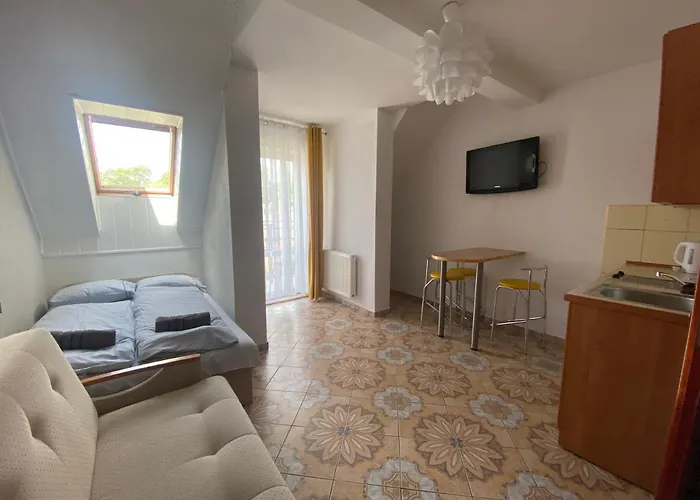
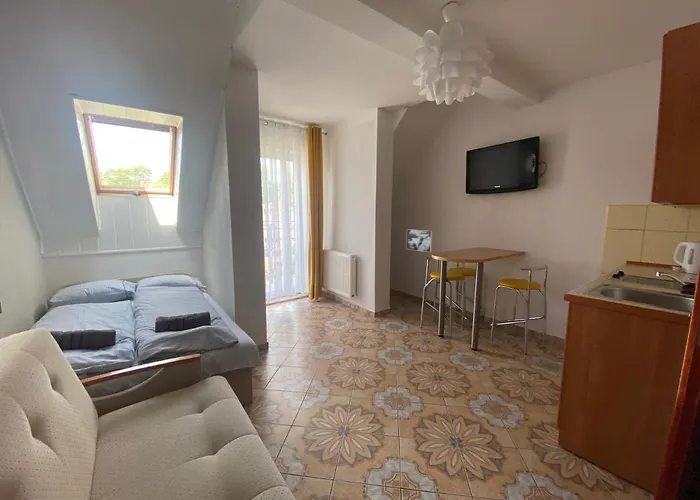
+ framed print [405,228,433,253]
